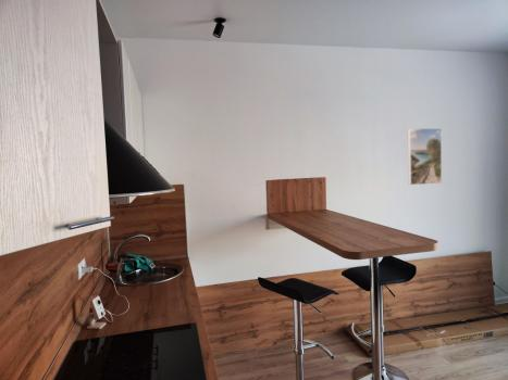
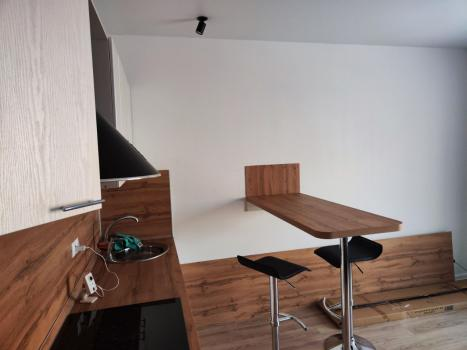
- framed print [407,127,443,186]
